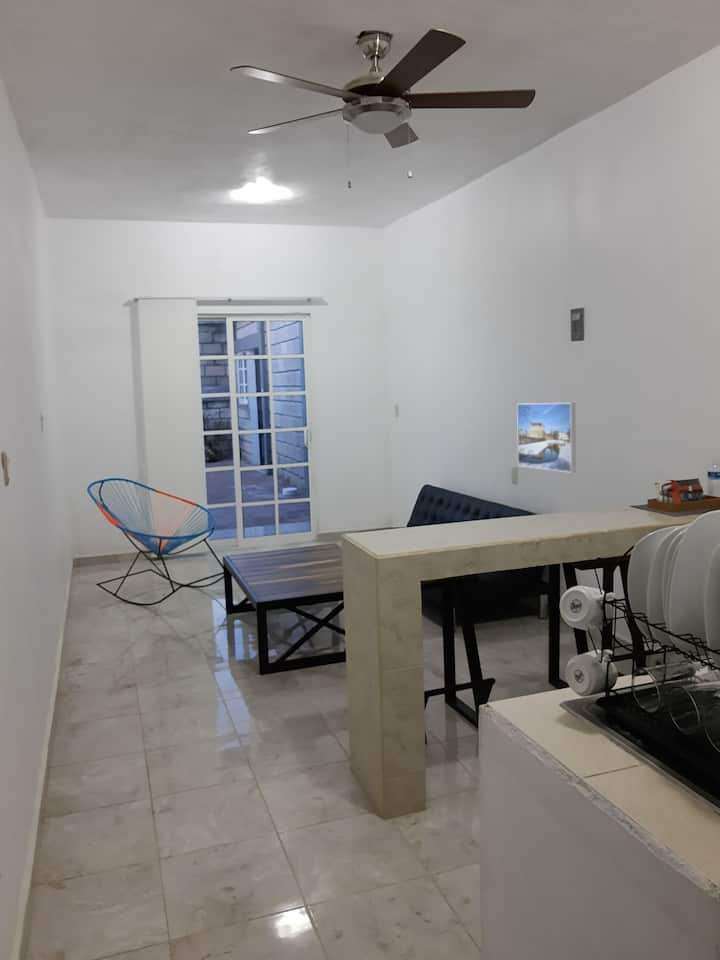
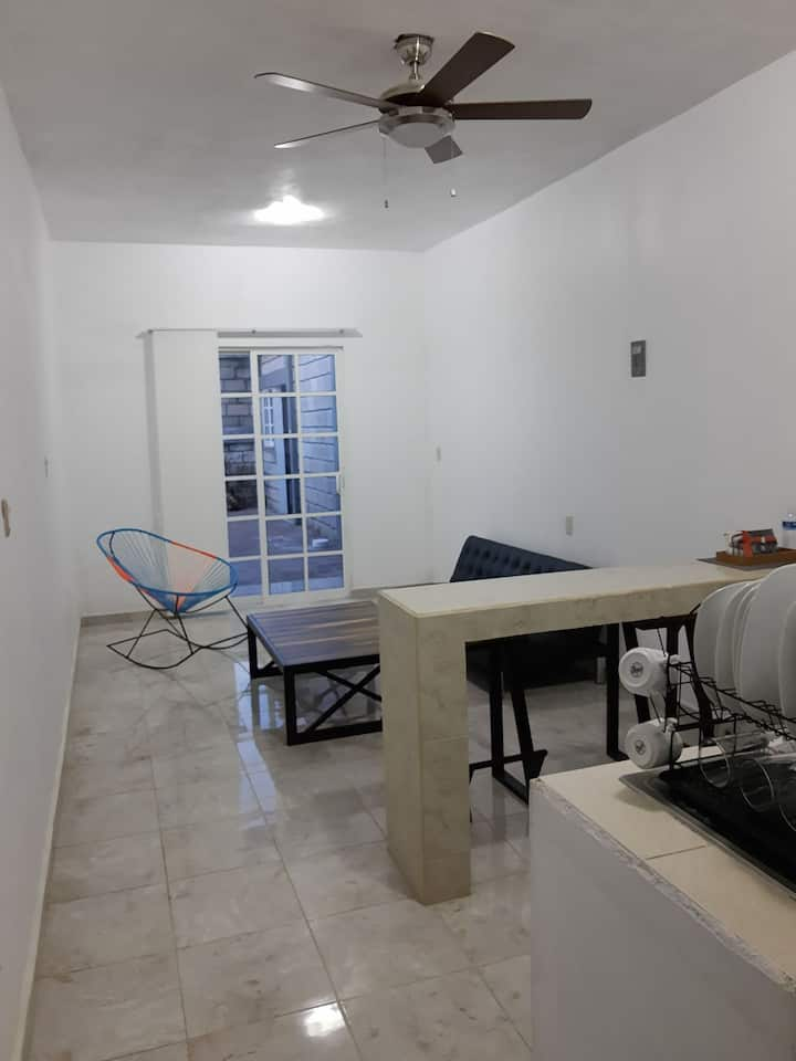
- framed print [516,402,577,474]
